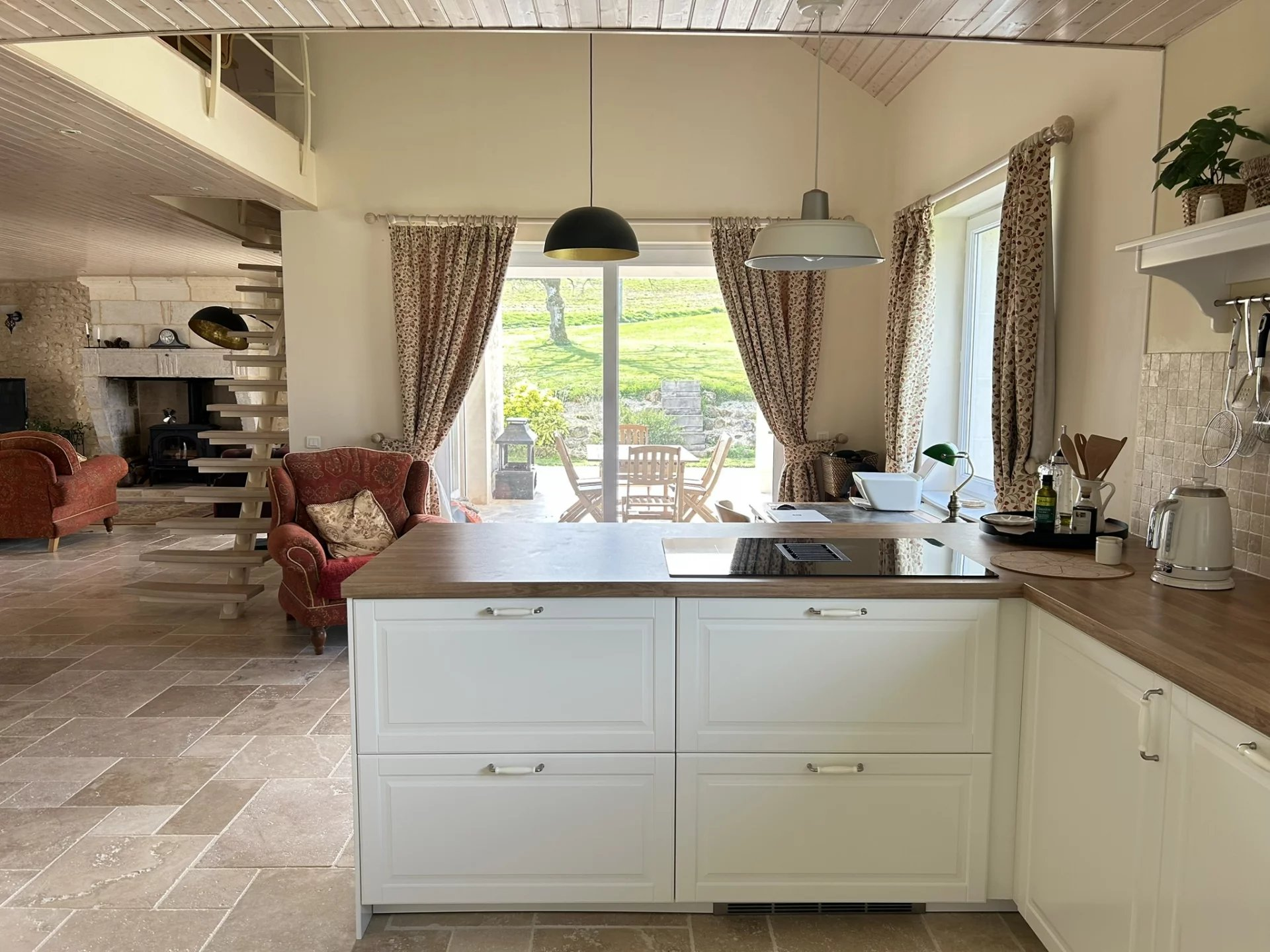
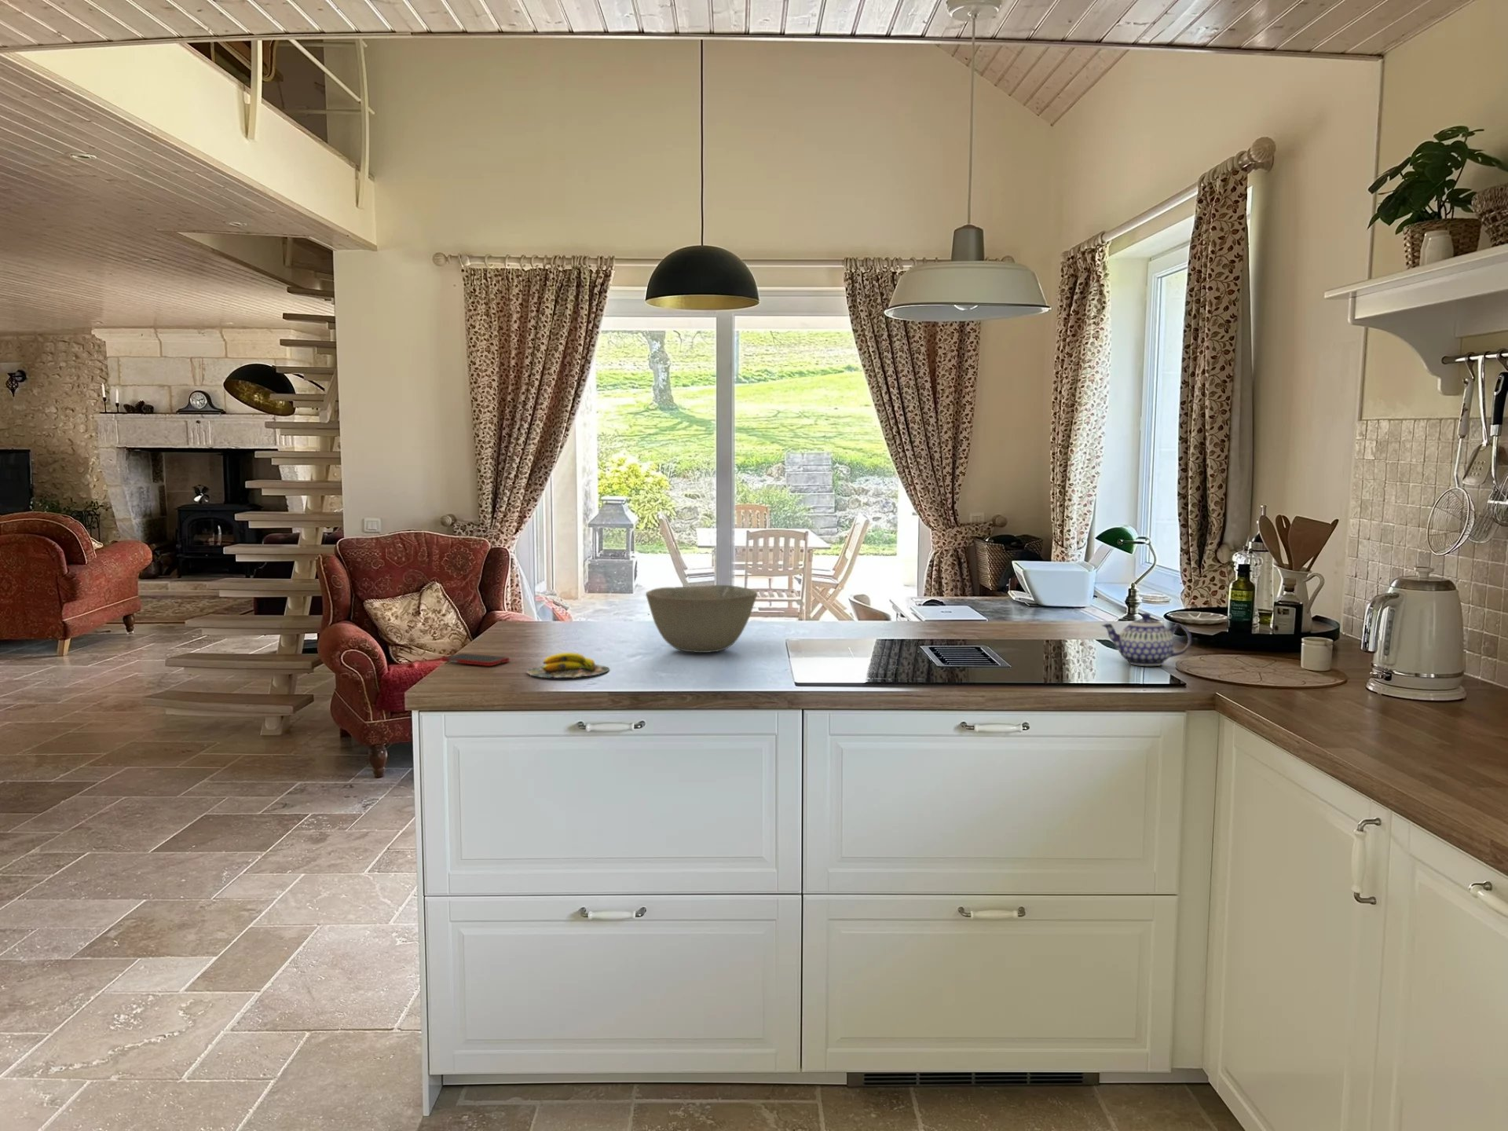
+ teapot [1101,613,1192,666]
+ cell phone [441,652,511,666]
+ bowl [645,585,758,653]
+ banana [526,652,610,678]
